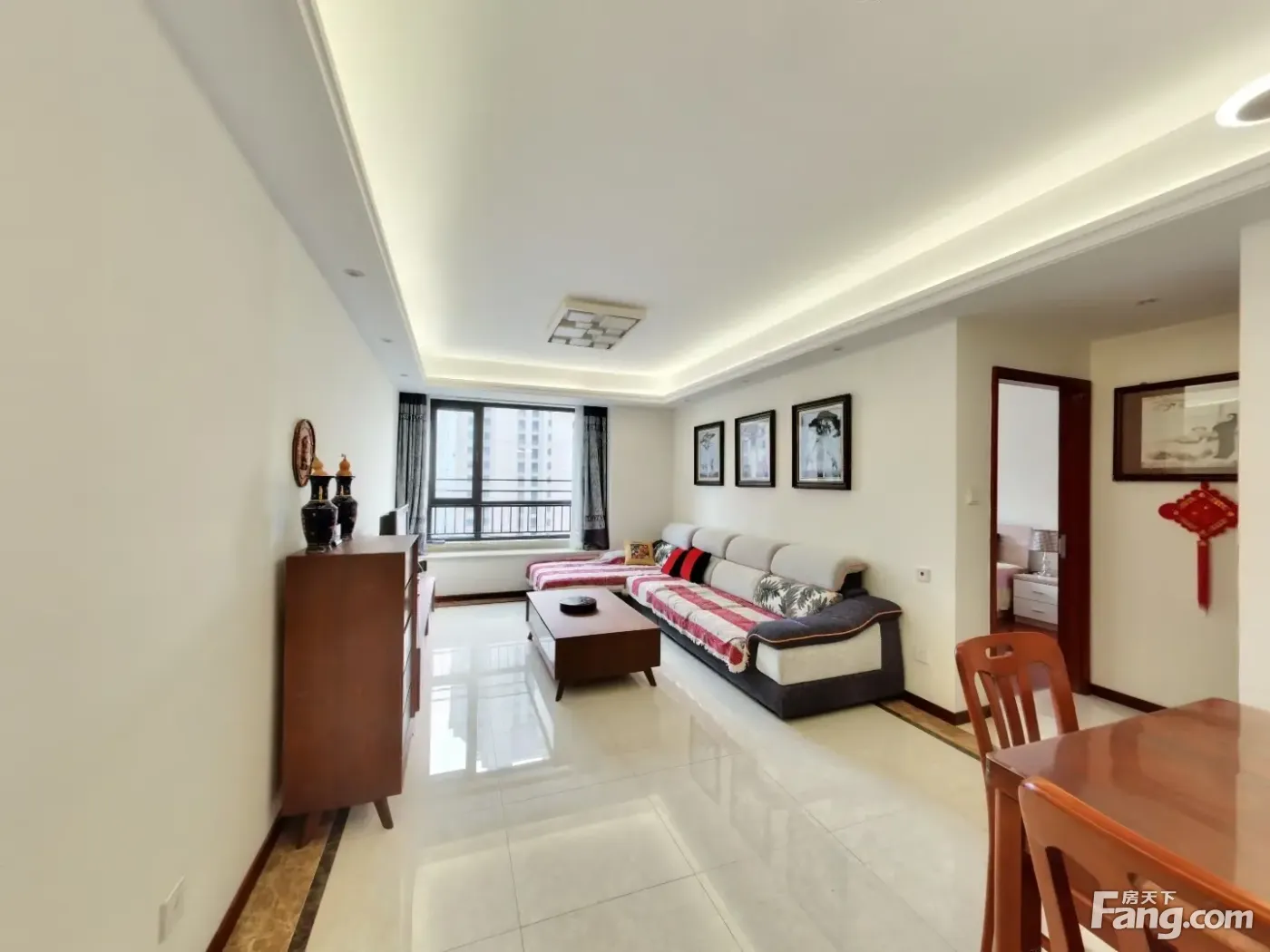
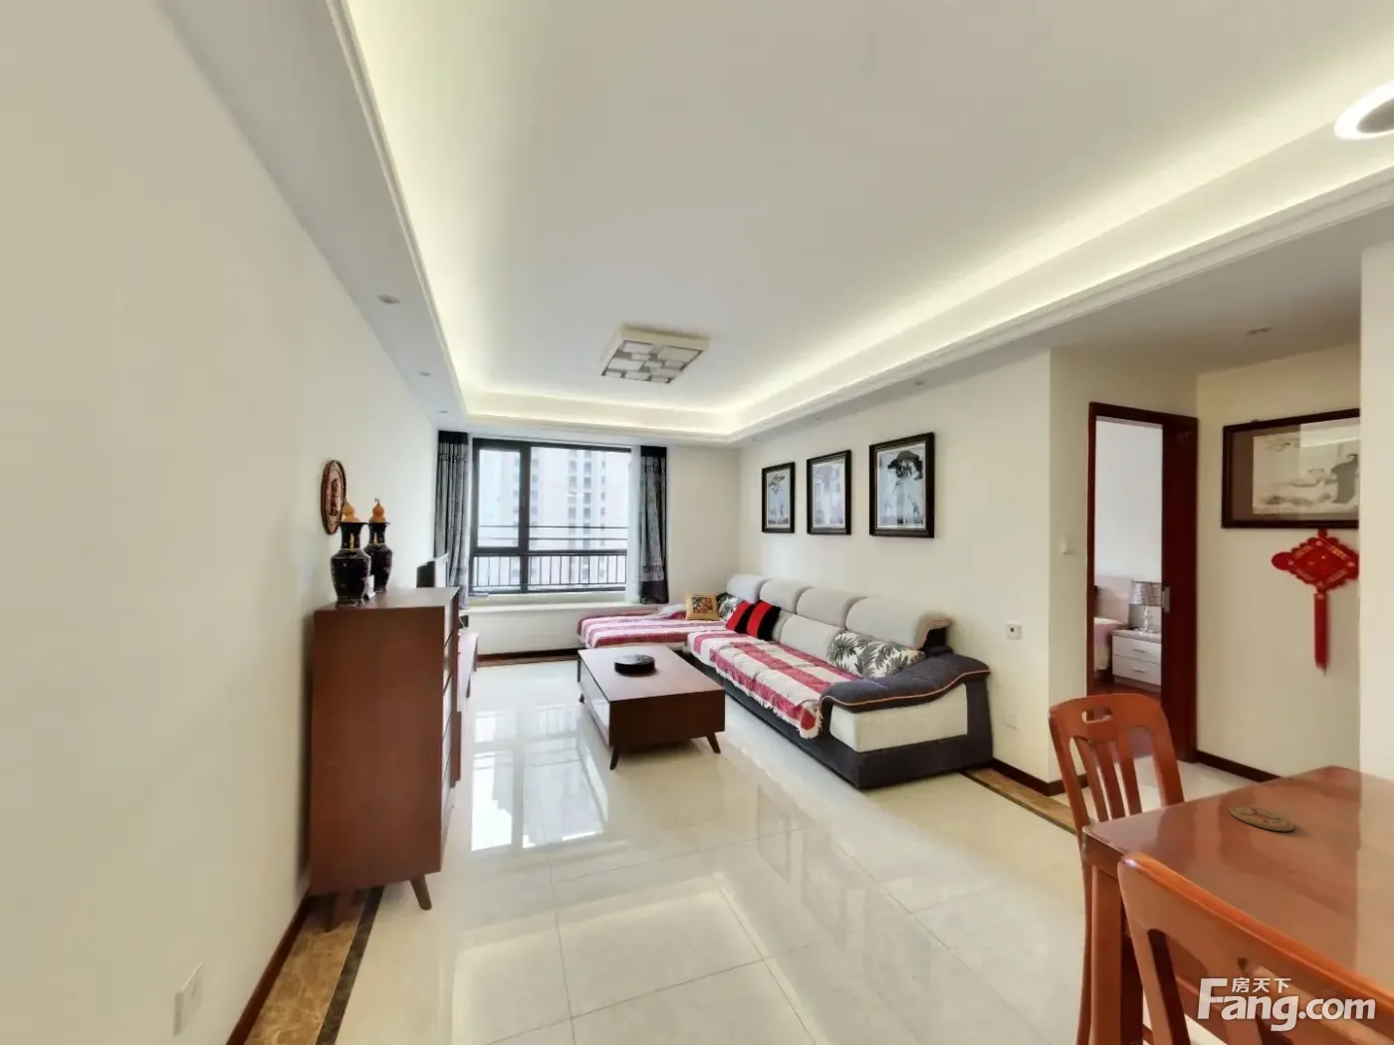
+ coaster [1228,805,1295,832]
